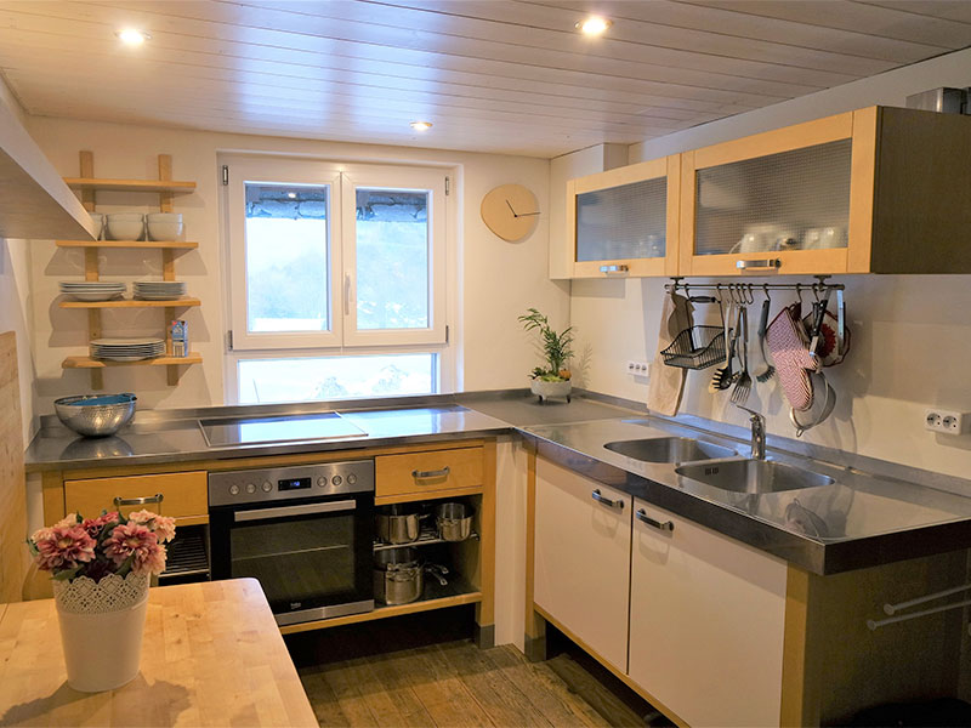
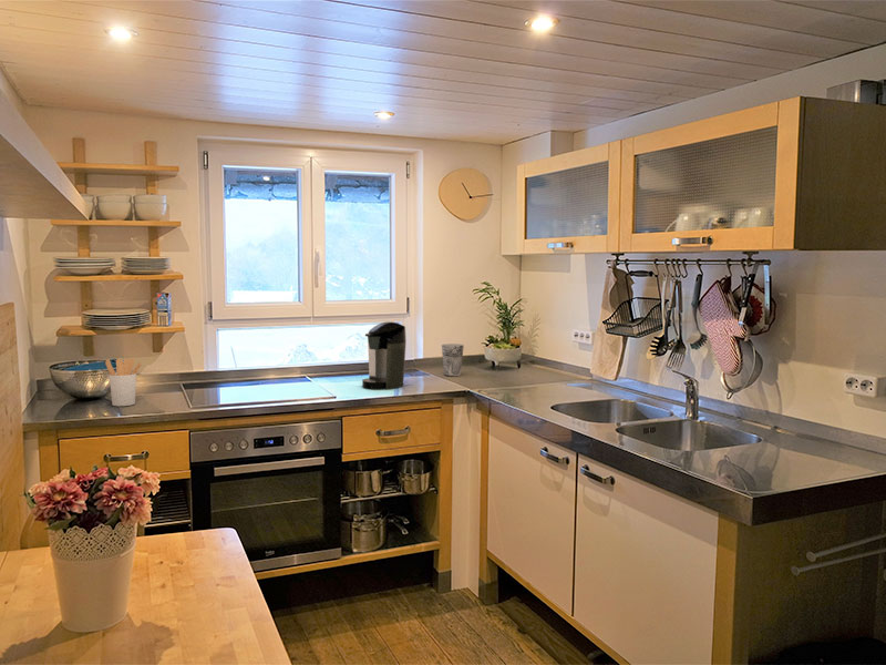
+ coffee maker [361,320,408,390]
+ utensil holder [104,357,142,407]
+ cup [441,342,465,377]
